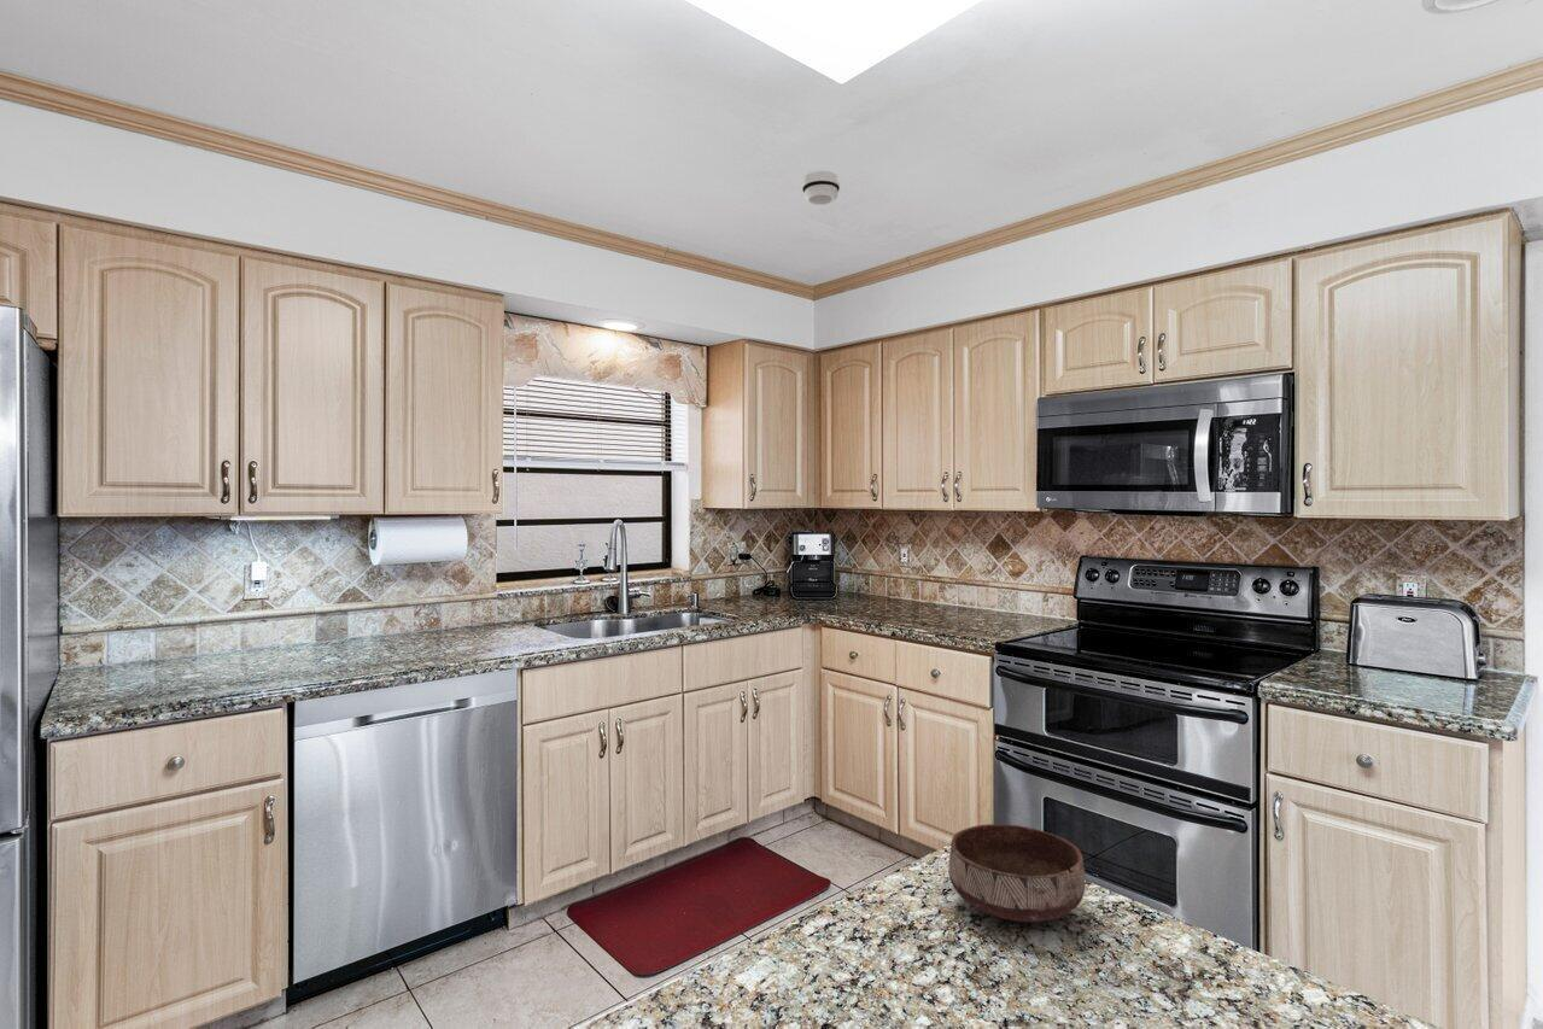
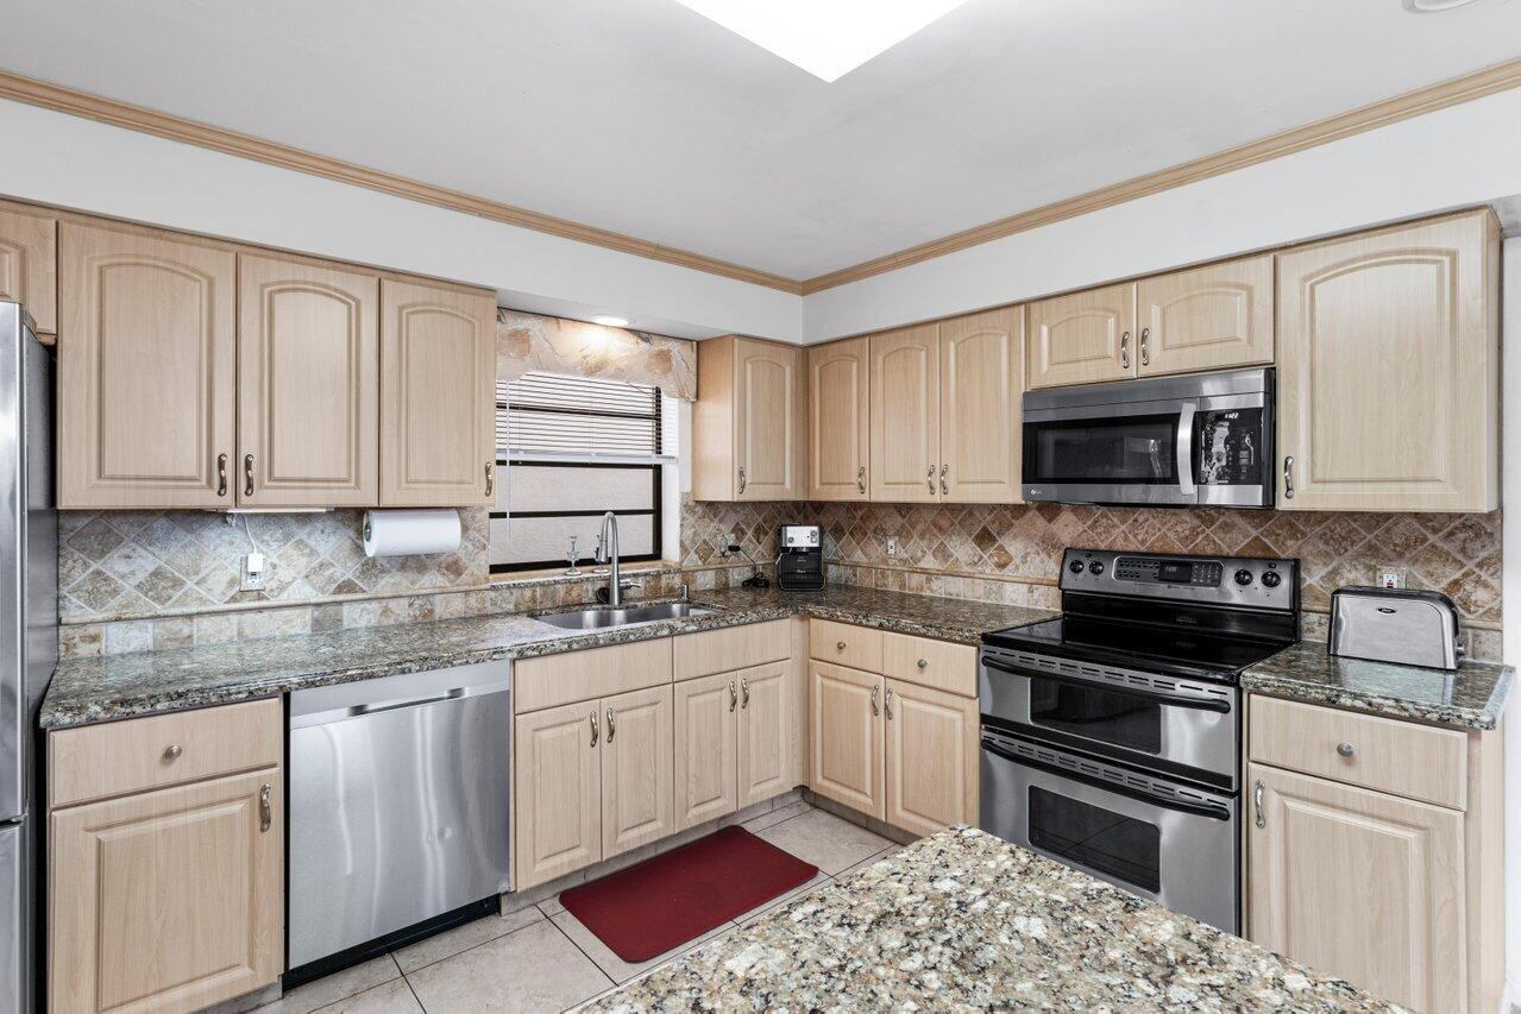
- smoke detector [801,170,841,206]
- bowl [947,823,1086,923]
